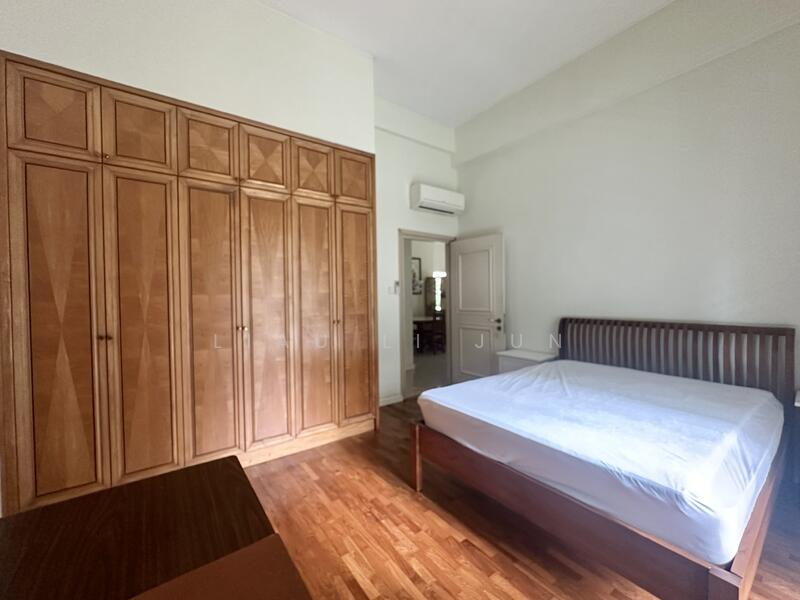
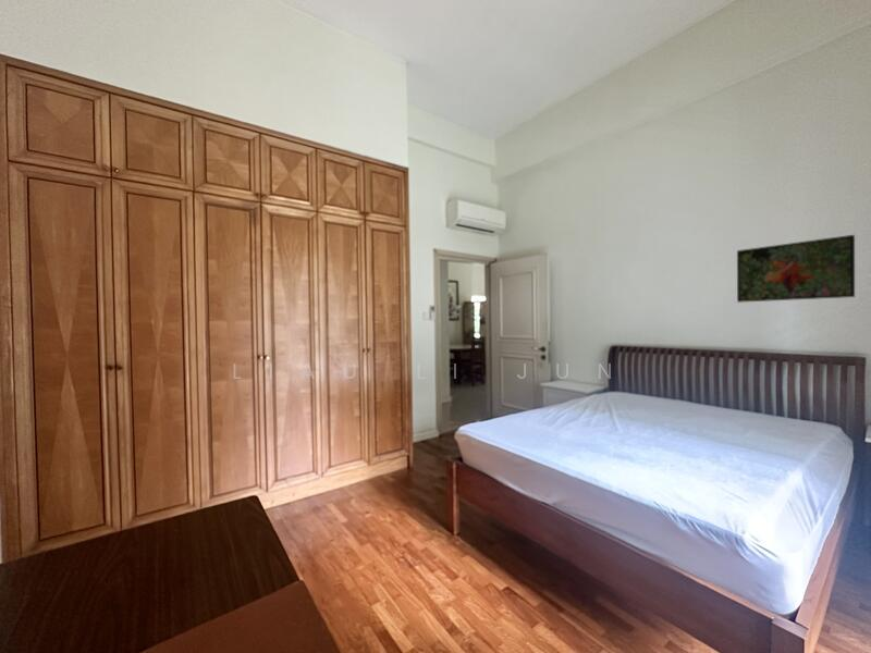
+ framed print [736,234,856,304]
